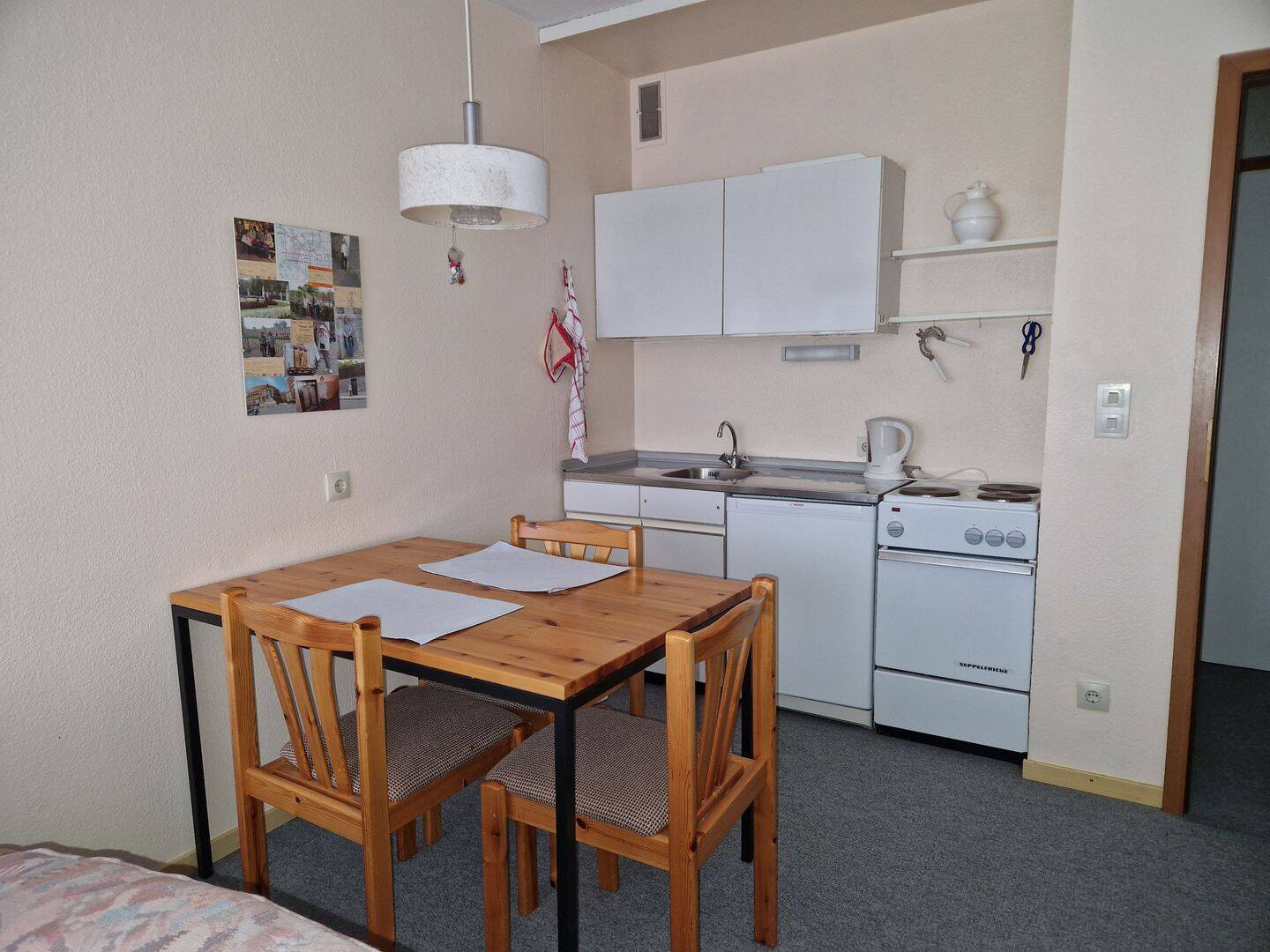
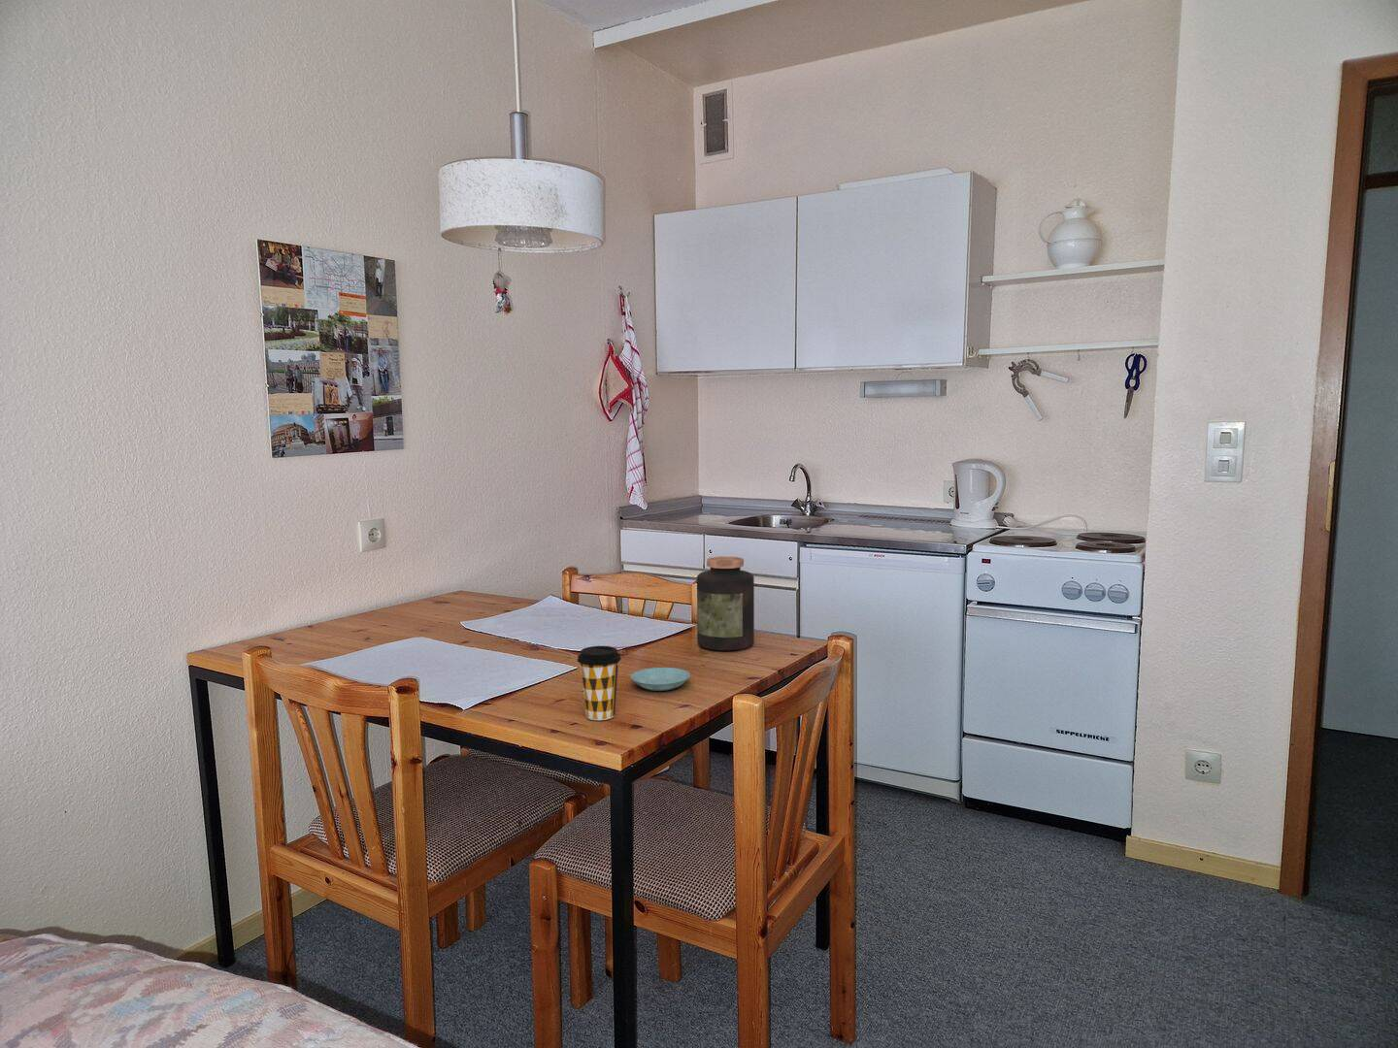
+ saucer [630,667,691,691]
+ coffee cup [577,645,622,721]
+ jar [696,556,755,652]
